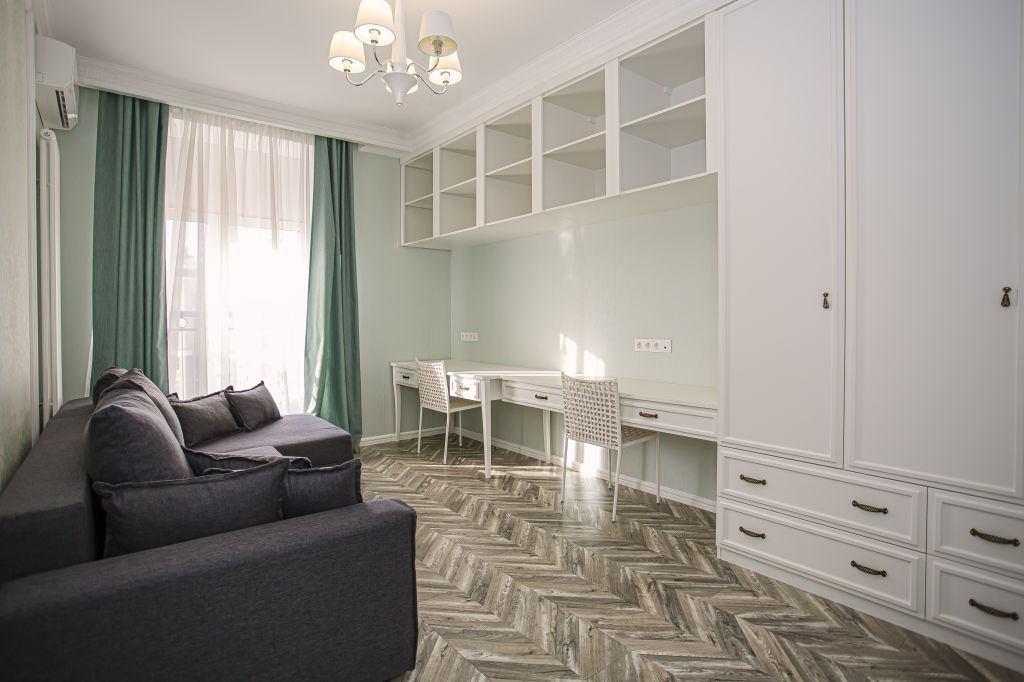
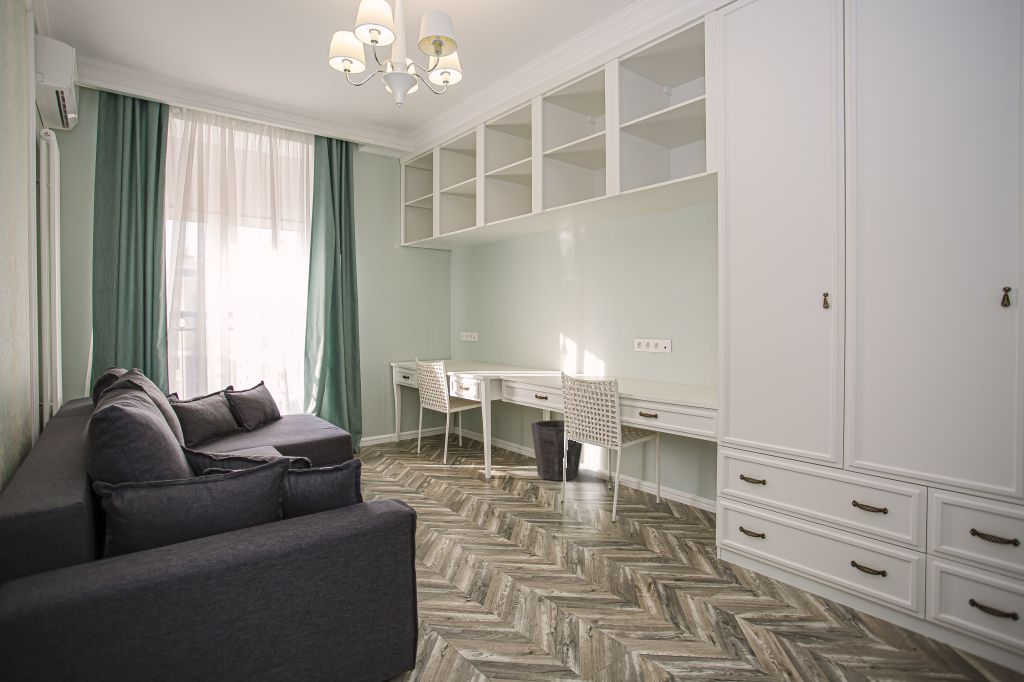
+ waste bin [530,419,583,482]
